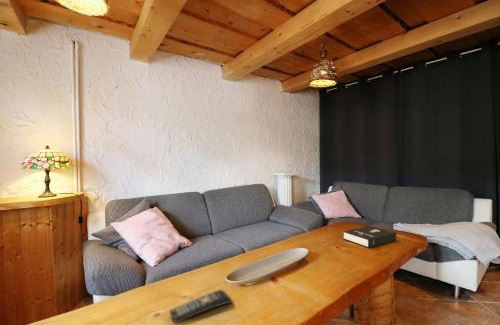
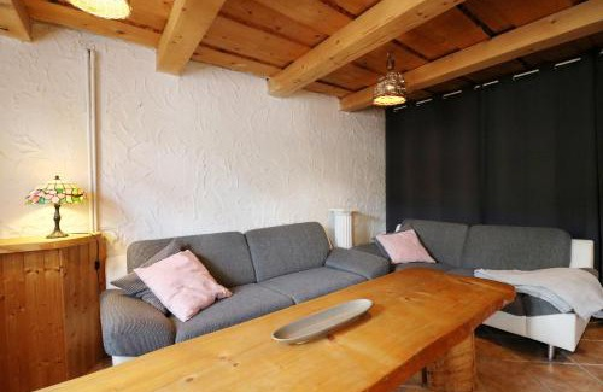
- remote control [169,289,233,324]
- booklet [342,225,397,248]
